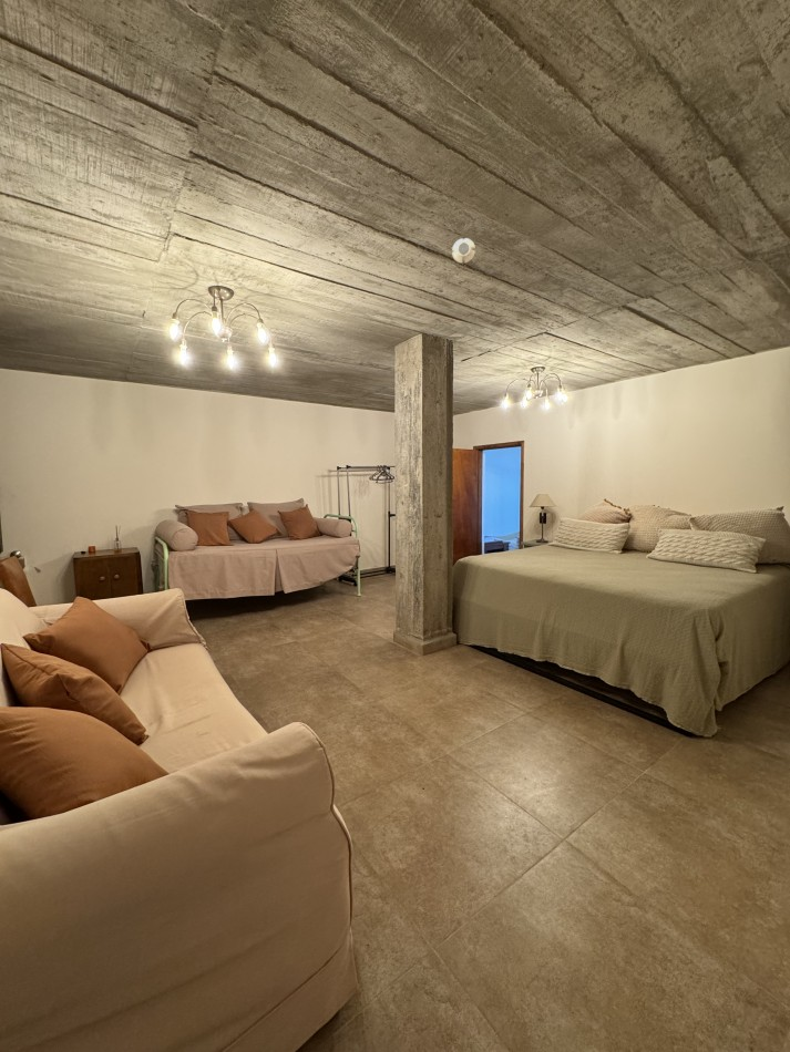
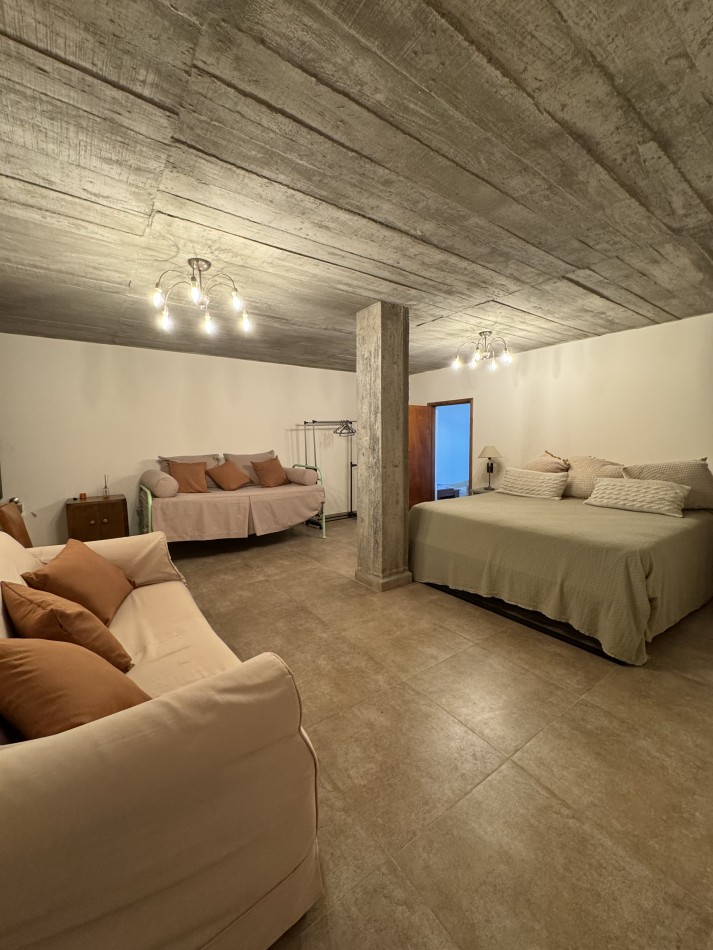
- smoke detector [451,237,476,265]
